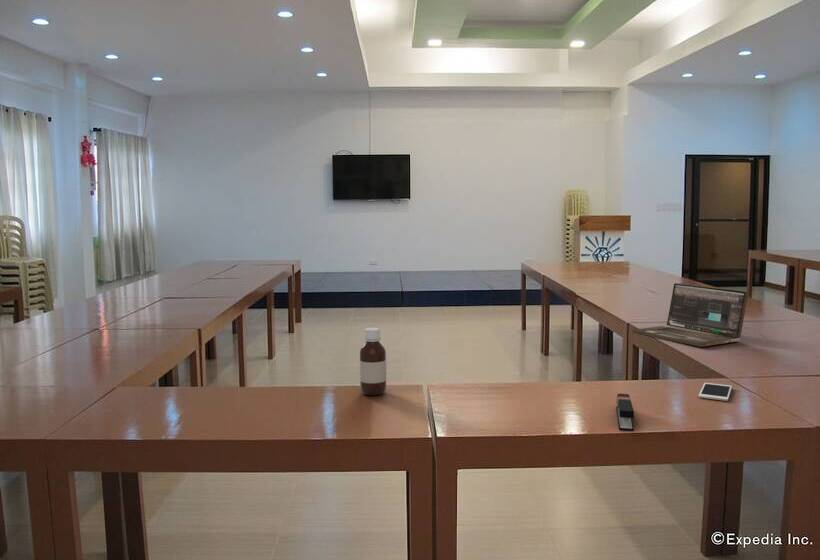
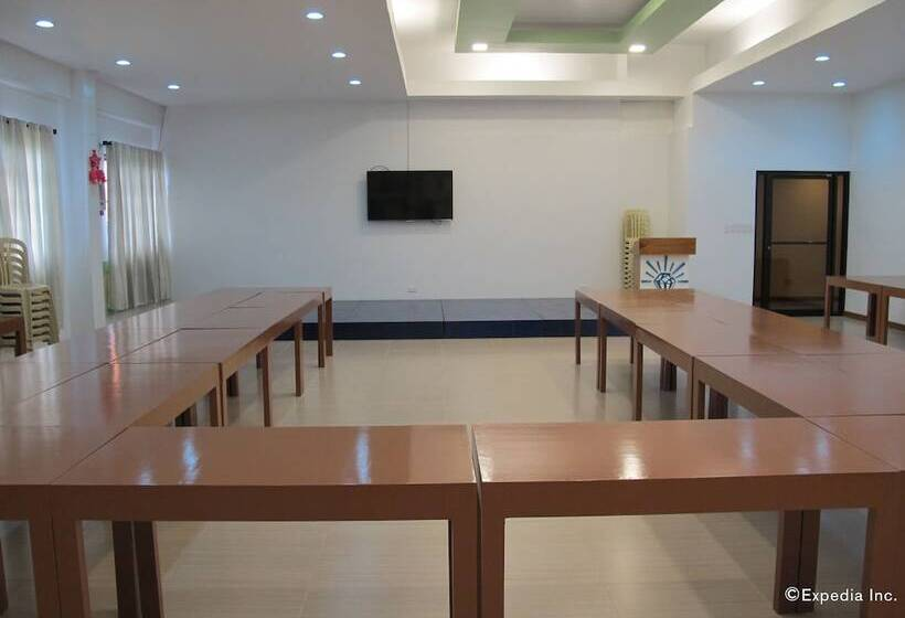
- stapler [615,393,635,432]
- laptop [631,282,749,348]
- cell phone [698,382,733,402]
- bottle [359,327,387,396]
